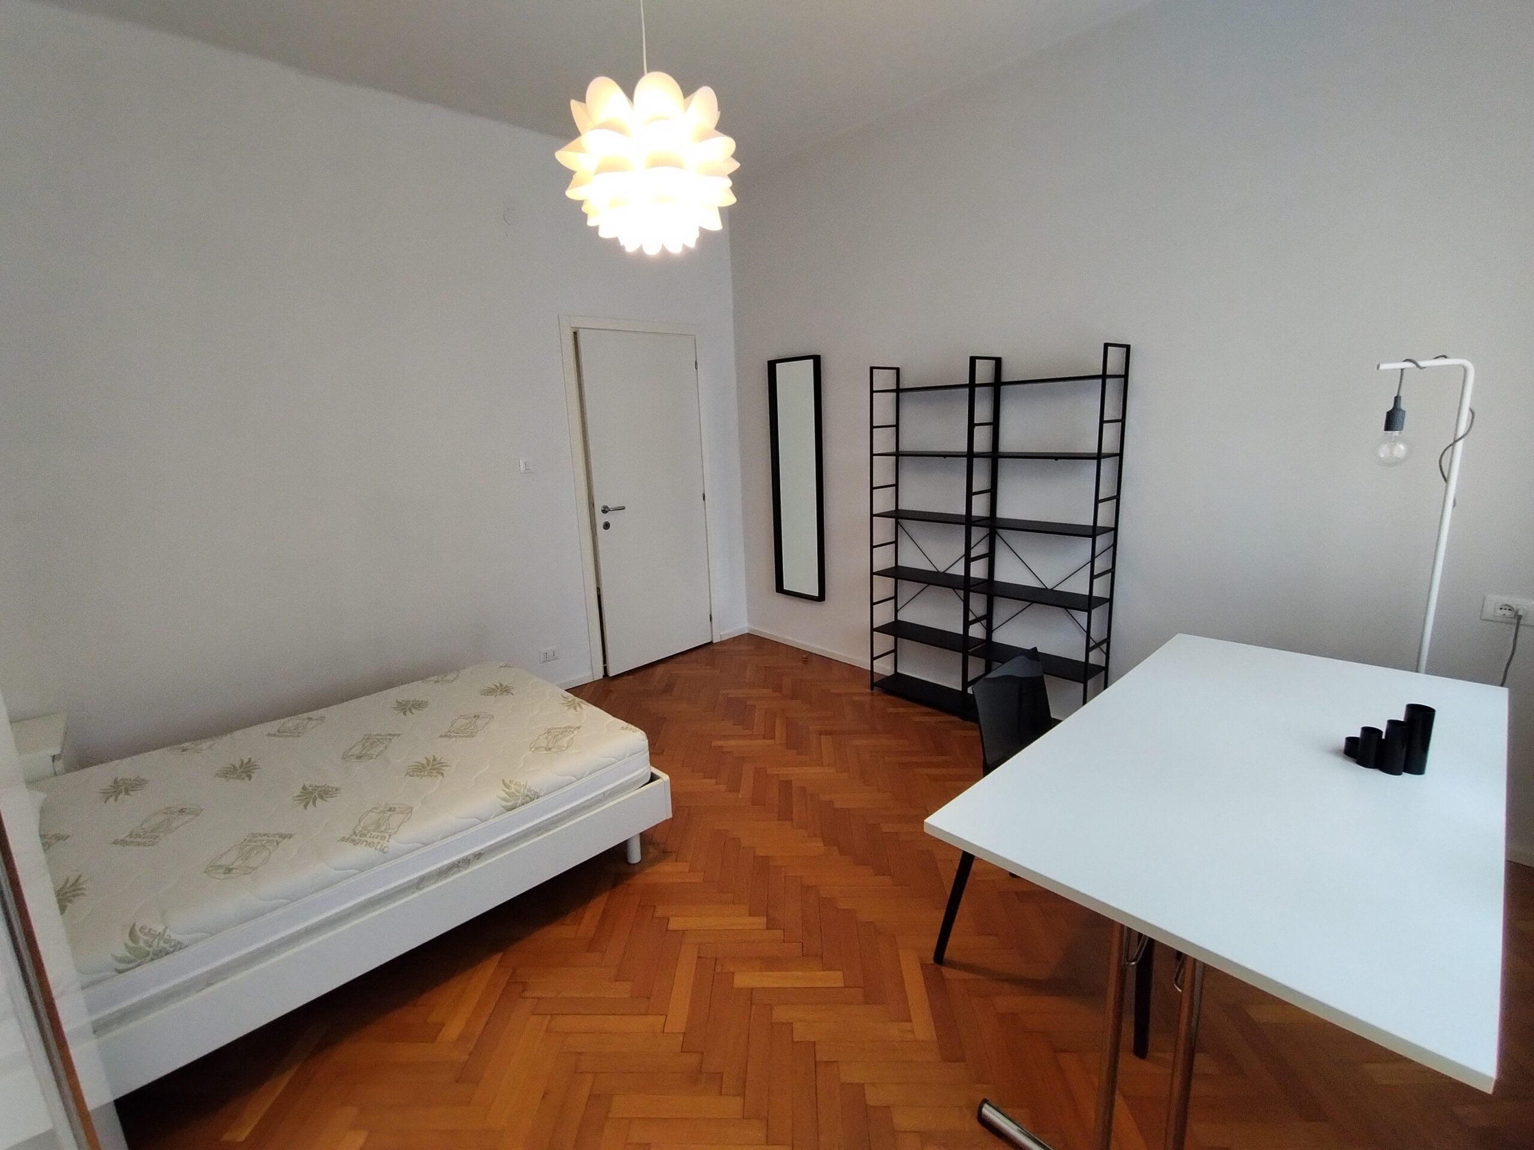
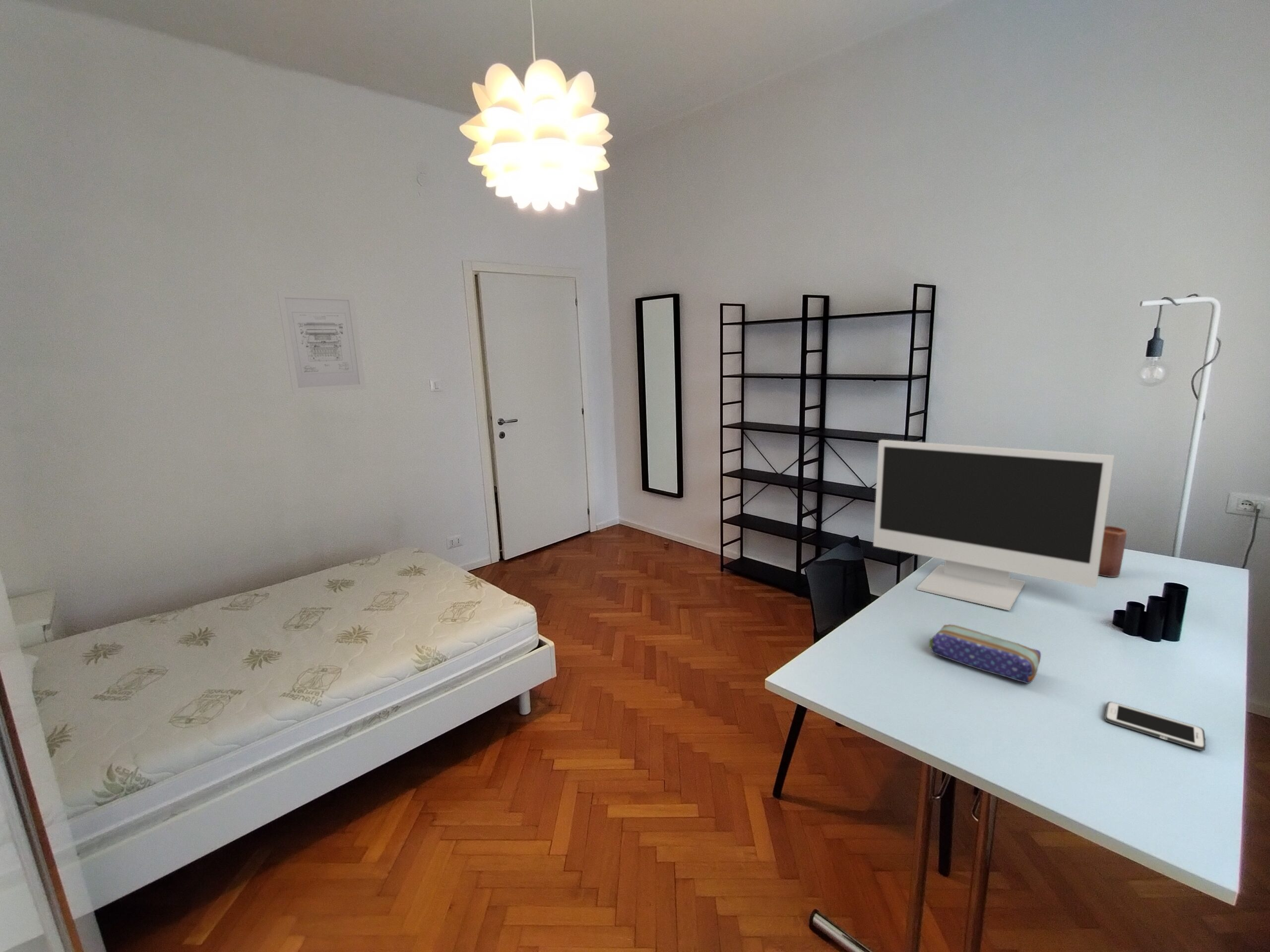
+ candle [1098,526,1128,578]
+ cell phone [1104,701,1207,751]
+ wall art [277,291,366,394]
+ pencil case [929,624,1041,684]
+ monitor [873,439,1115,611]
